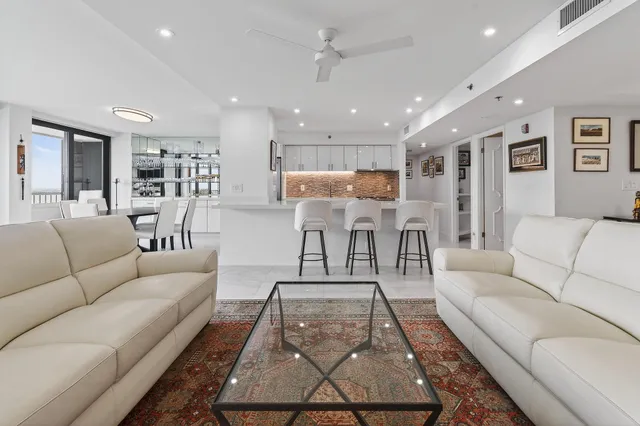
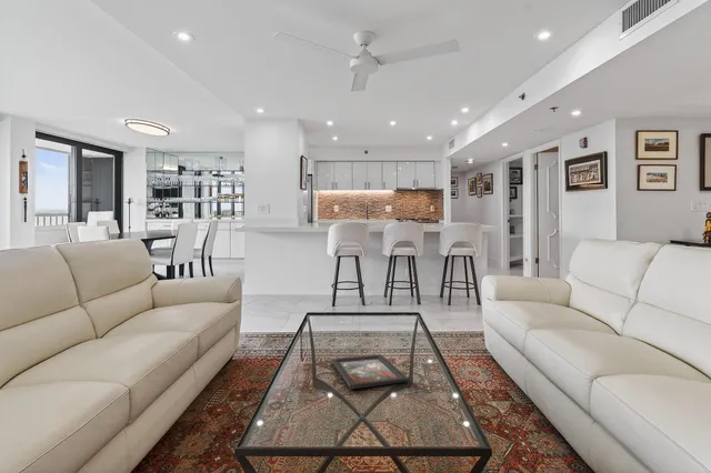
+ decorative tray [330,354,410,390]
